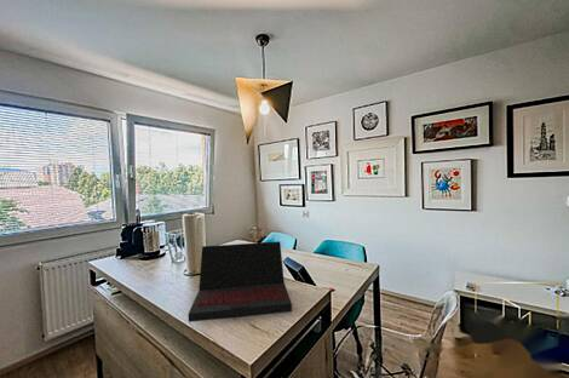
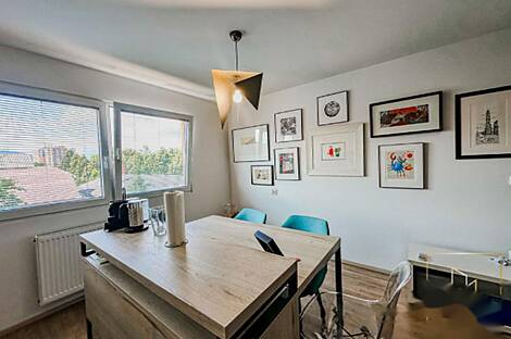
- laptop [188,240,293,323]
